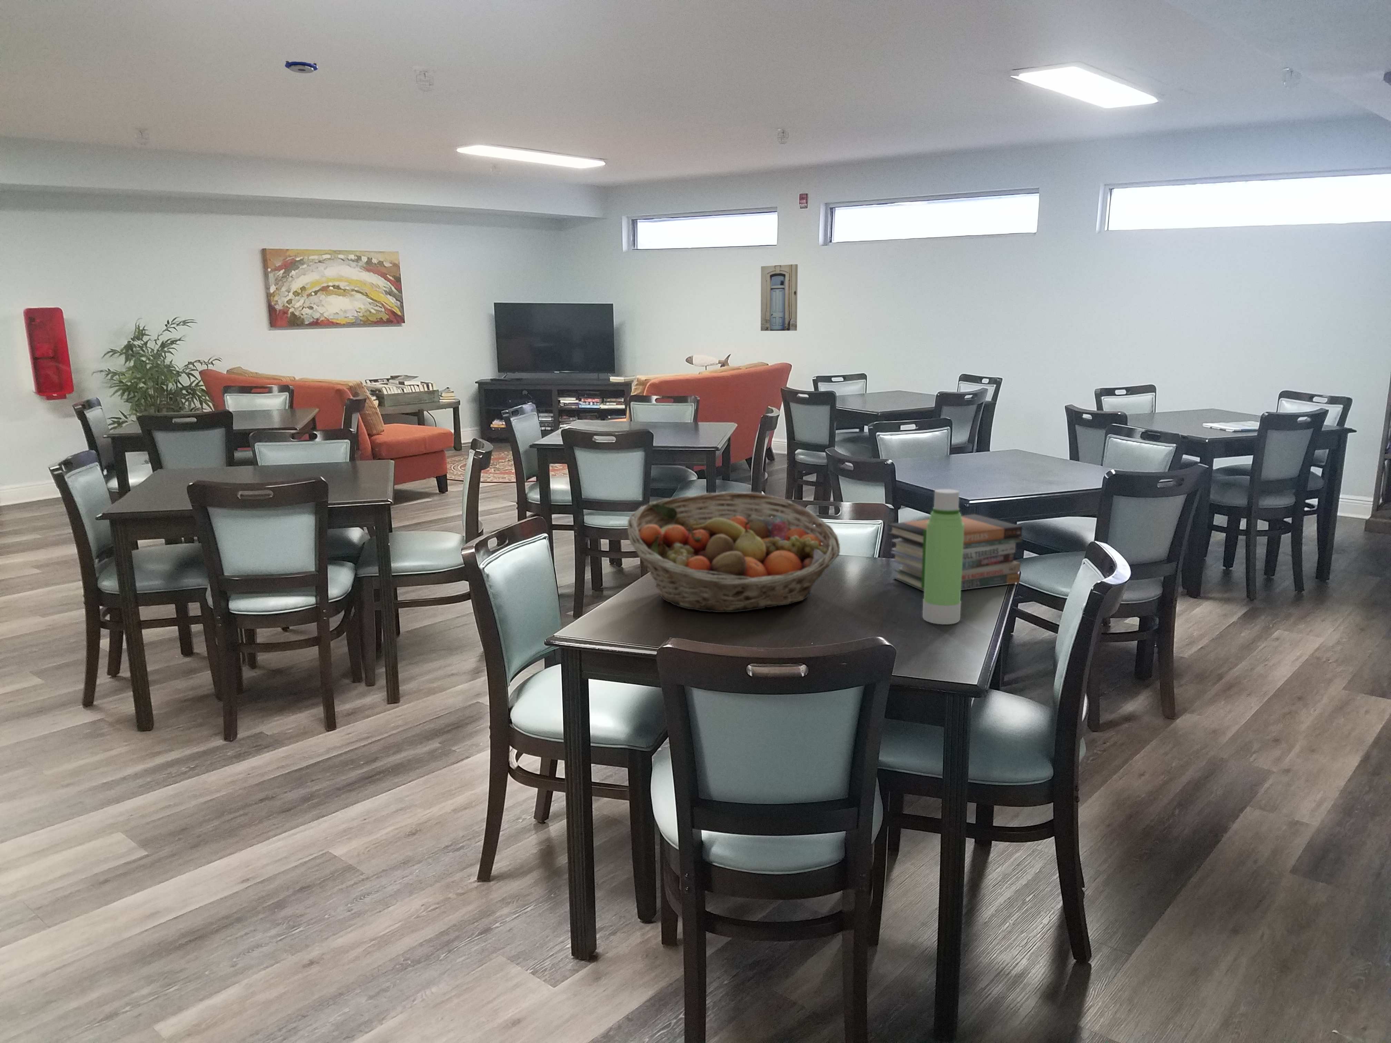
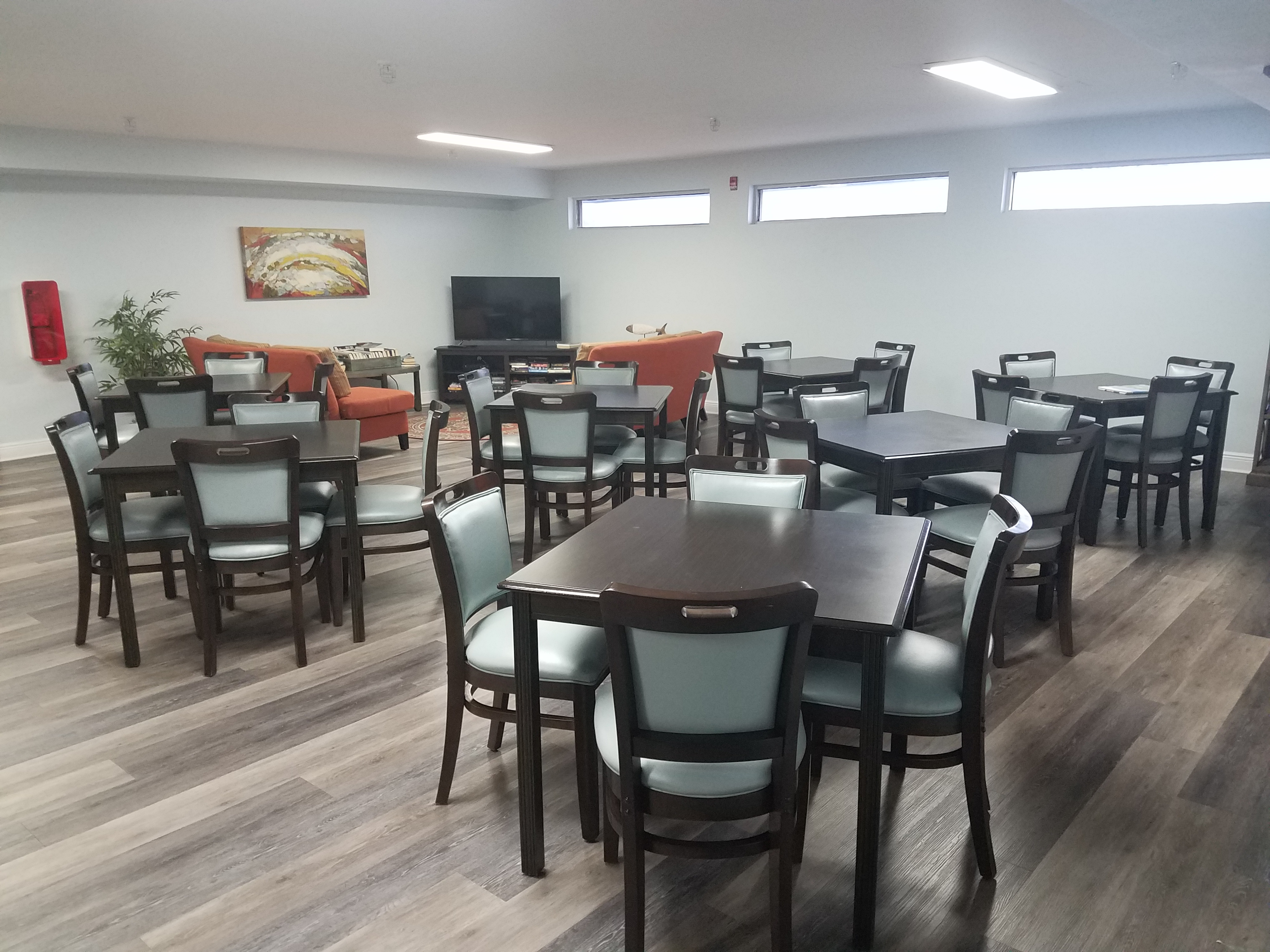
- book stack [887,514,1023,593]
- water bottle [921,489,964,624]
- wall art [760,264,798,331]
- fruit basket [628,492,840,612]
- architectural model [285,59,318,73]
